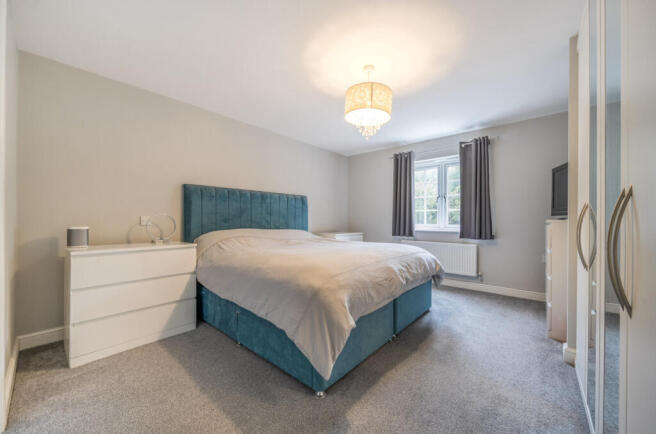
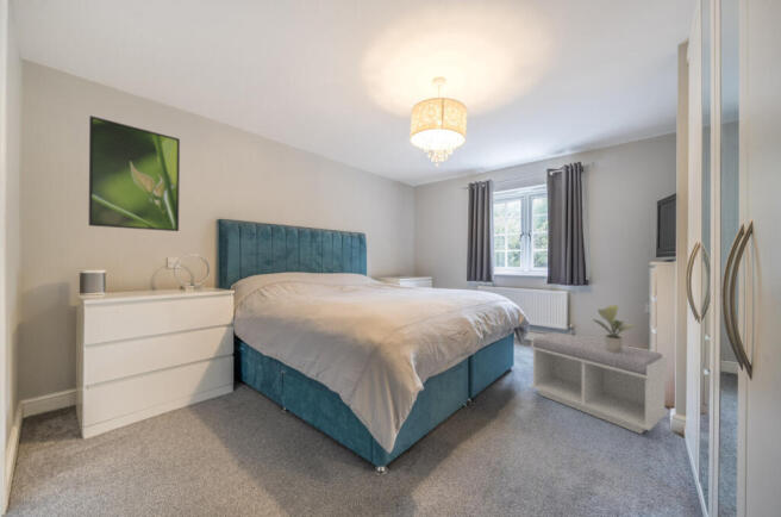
+ bench [530,331,668,435]
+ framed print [88,114,181,232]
+ potted plant [592,304,638,353]
